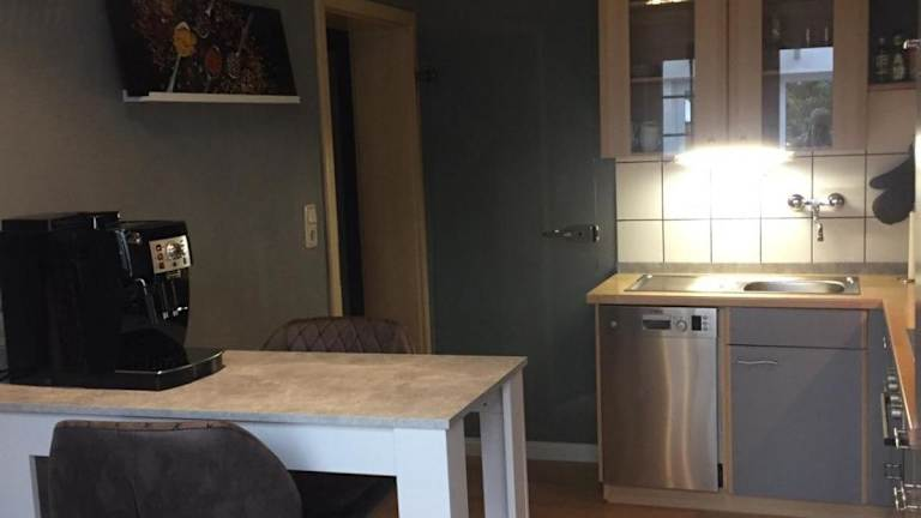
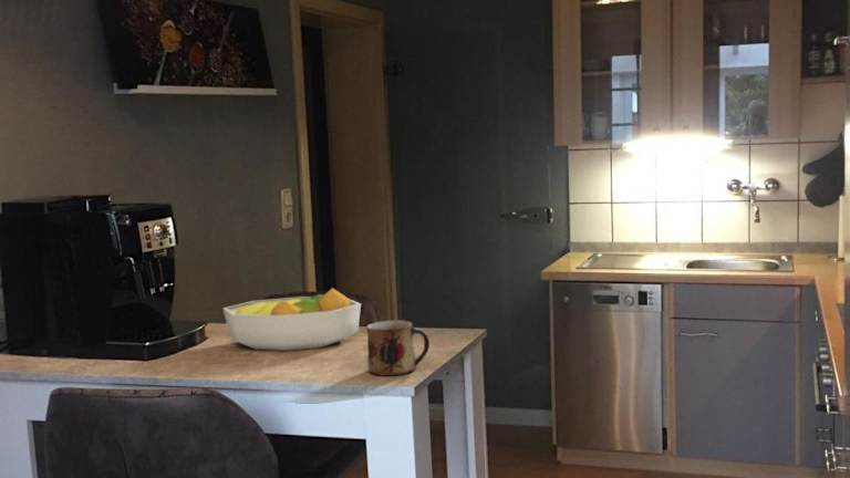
+ mug [365,319,431,377]
+ fruit bowl [222,287,362,352]
